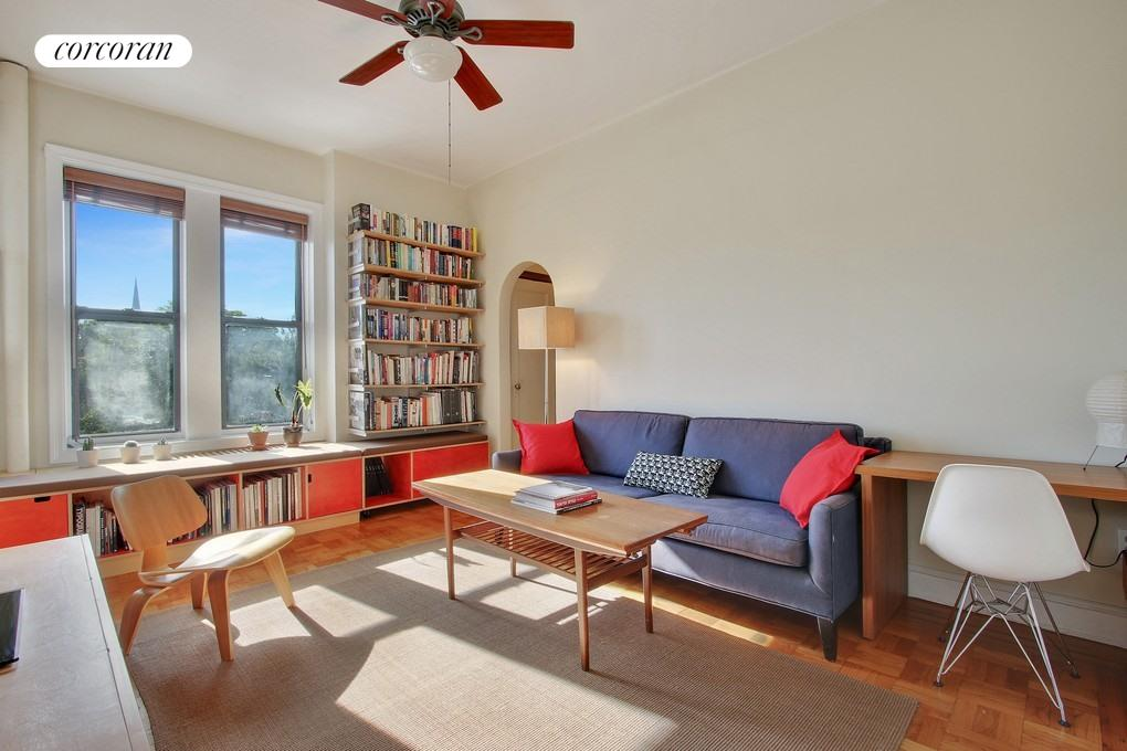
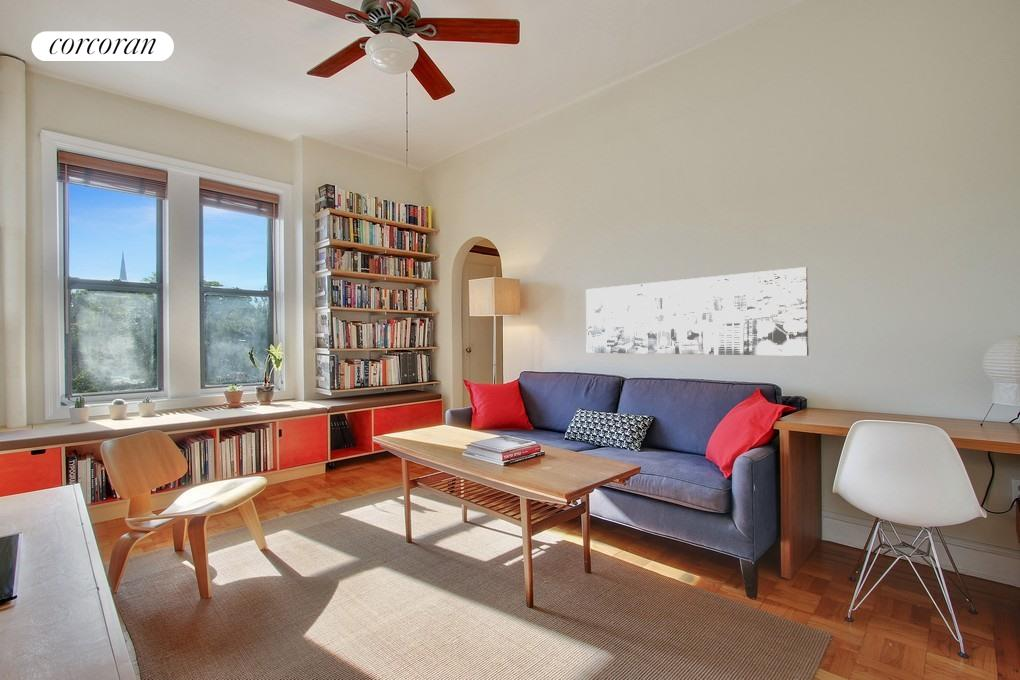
+ wall art [585,266,810,357]
